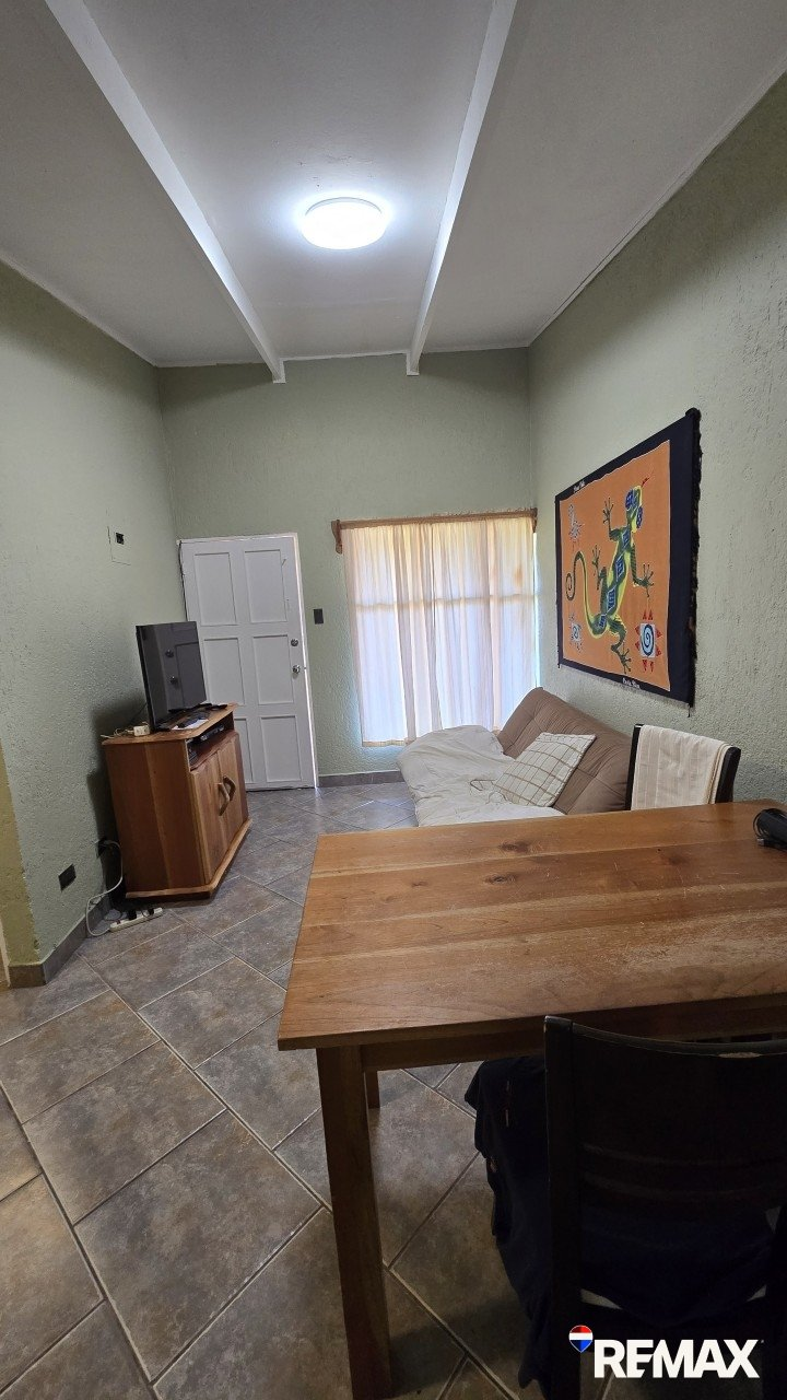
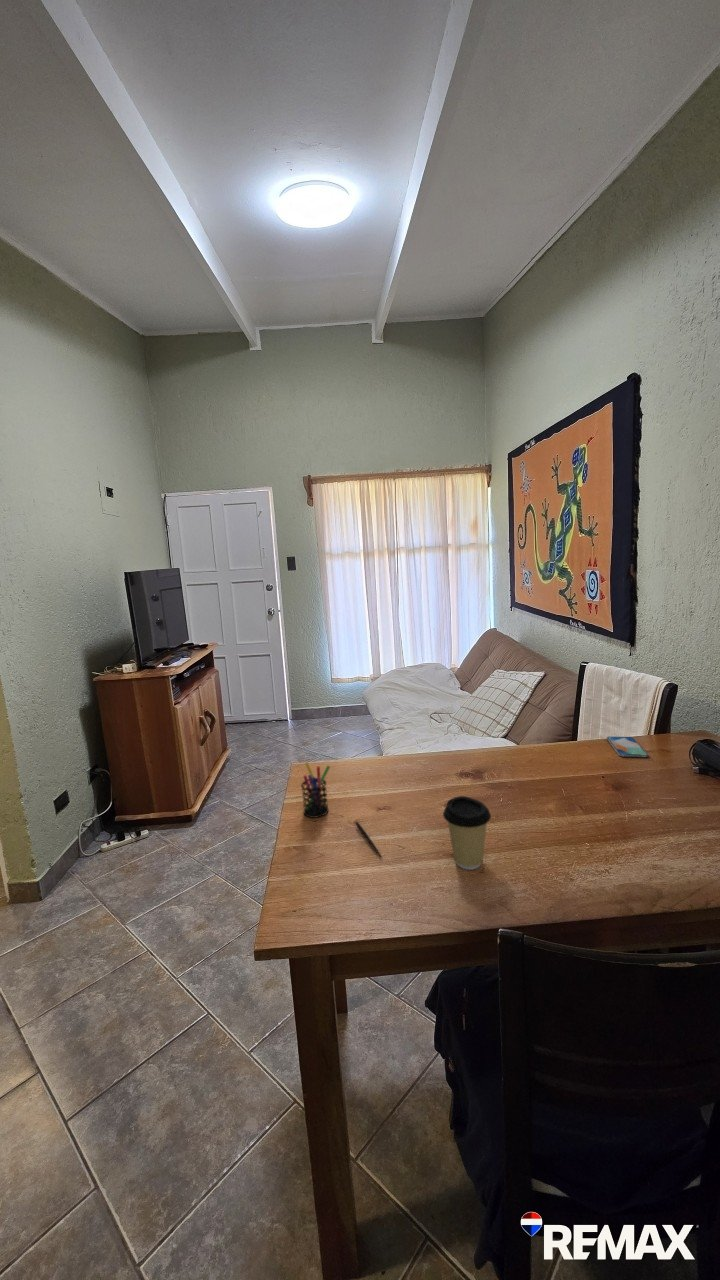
+ pen holder [300,761,331,819]
+ pen [354,821,383,859]
+ coffee cup [442,795,492,871]
+ smartphone [605,736,650,758]
